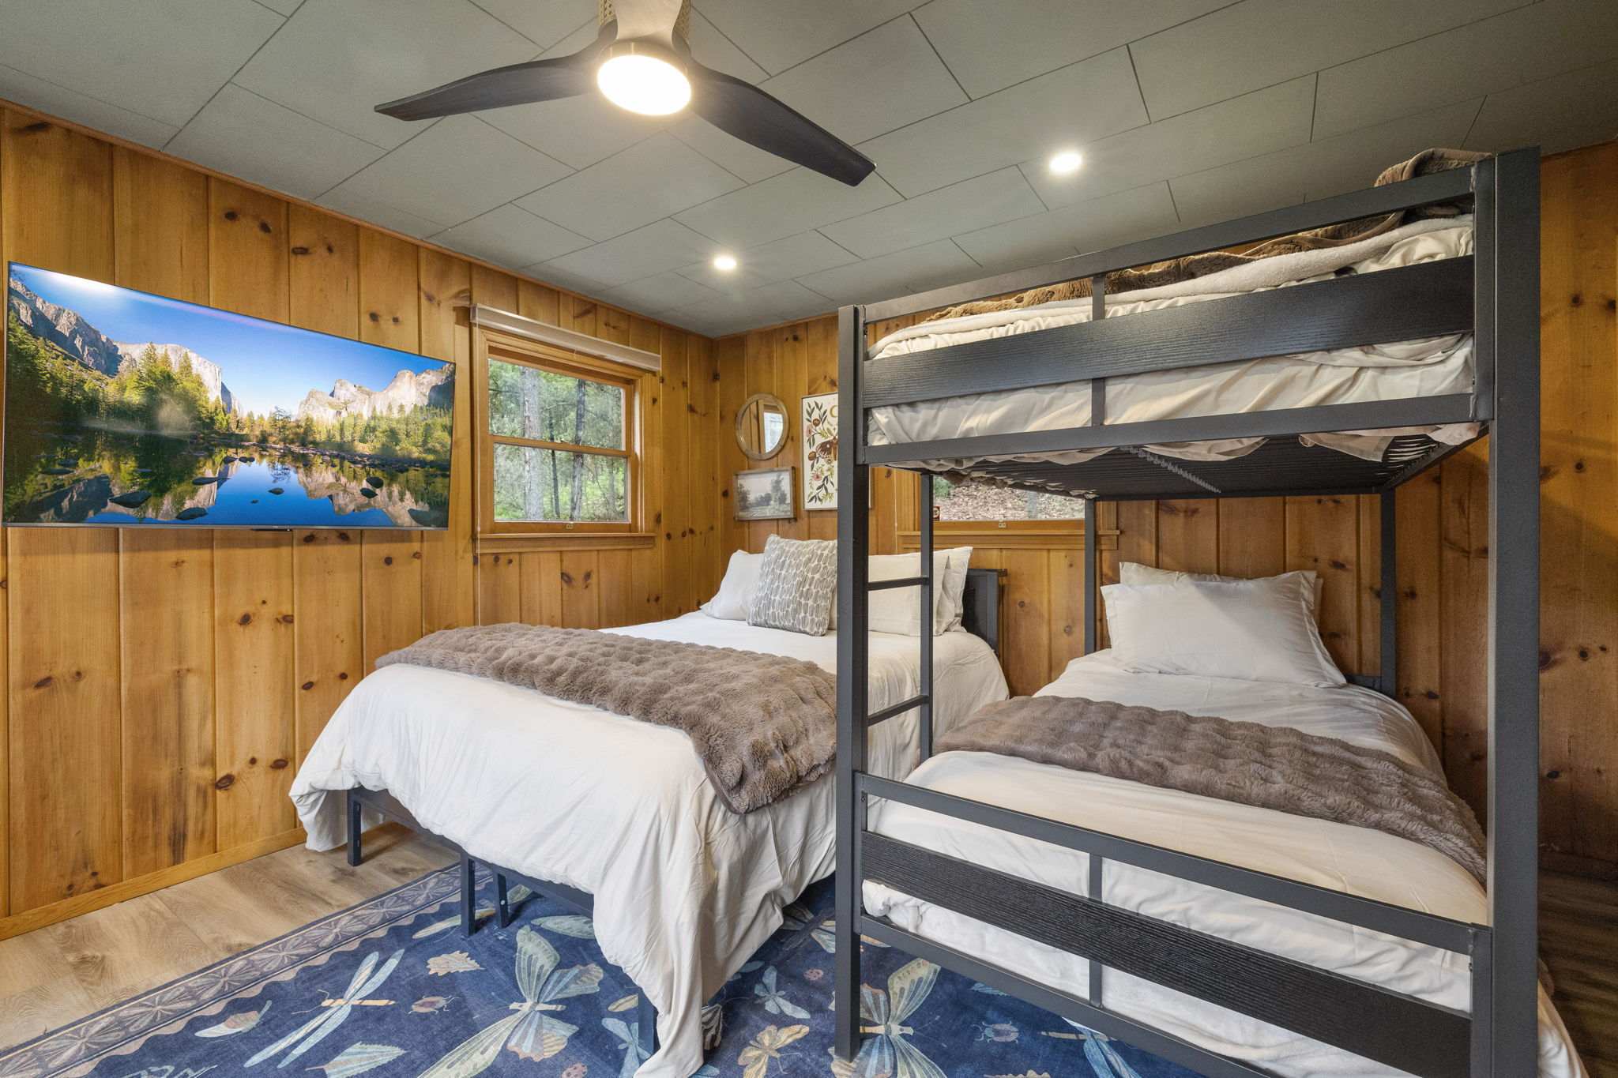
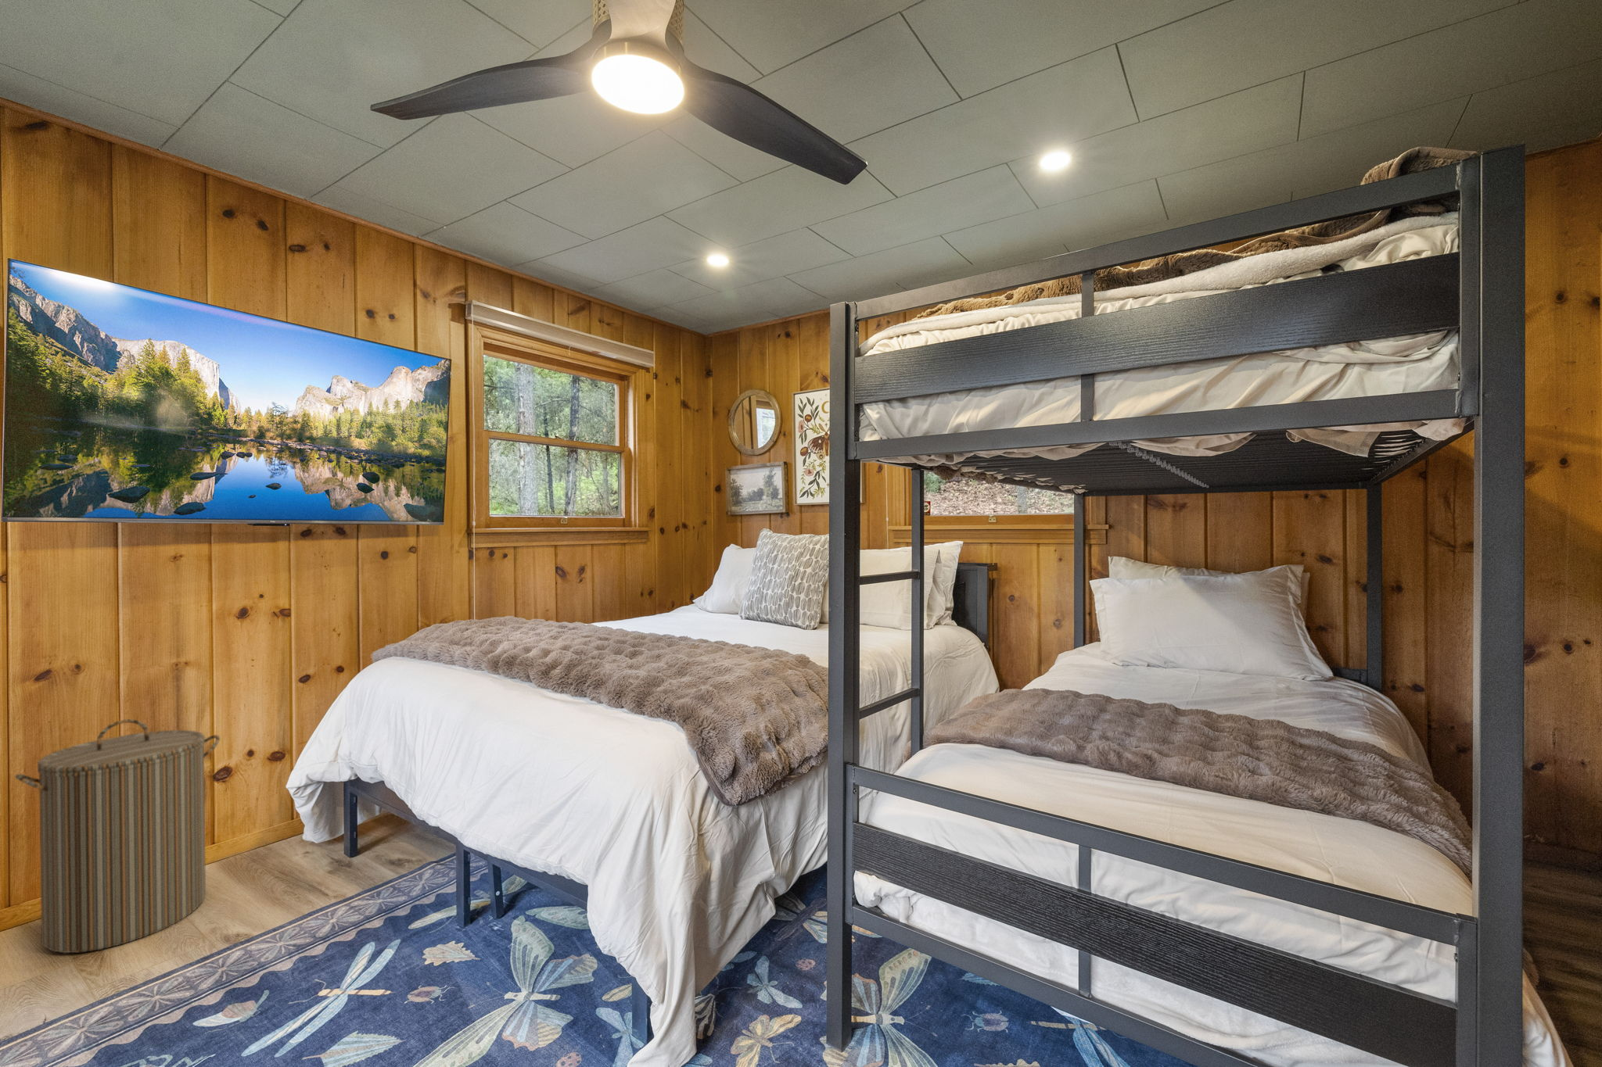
+ laundry hamper [14,718,220,954]
